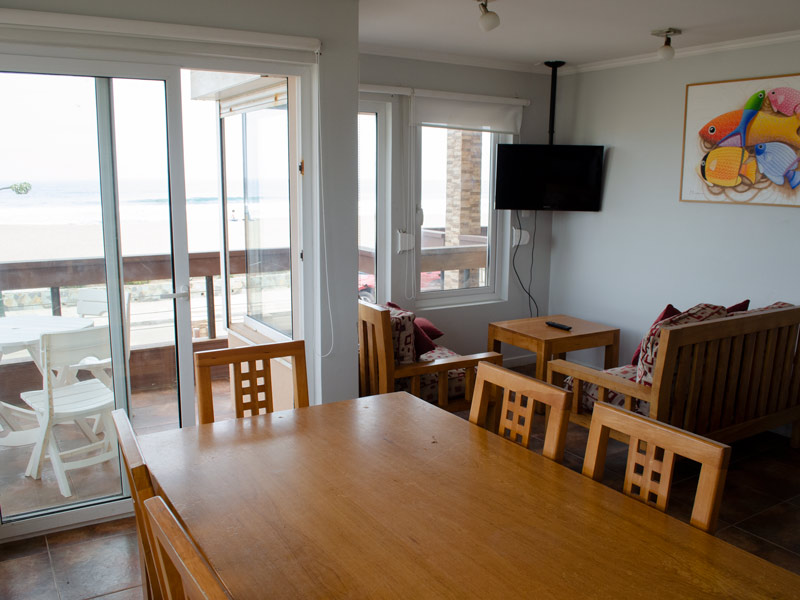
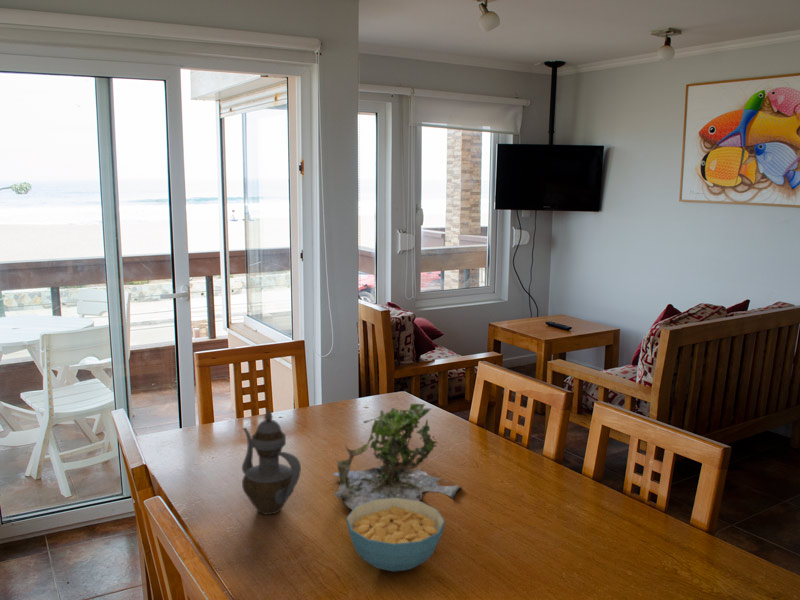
+ cereal bowl [346,498,446,573]
+ teapot [241,408,302,516]
+ plant [332,403,463,511]
